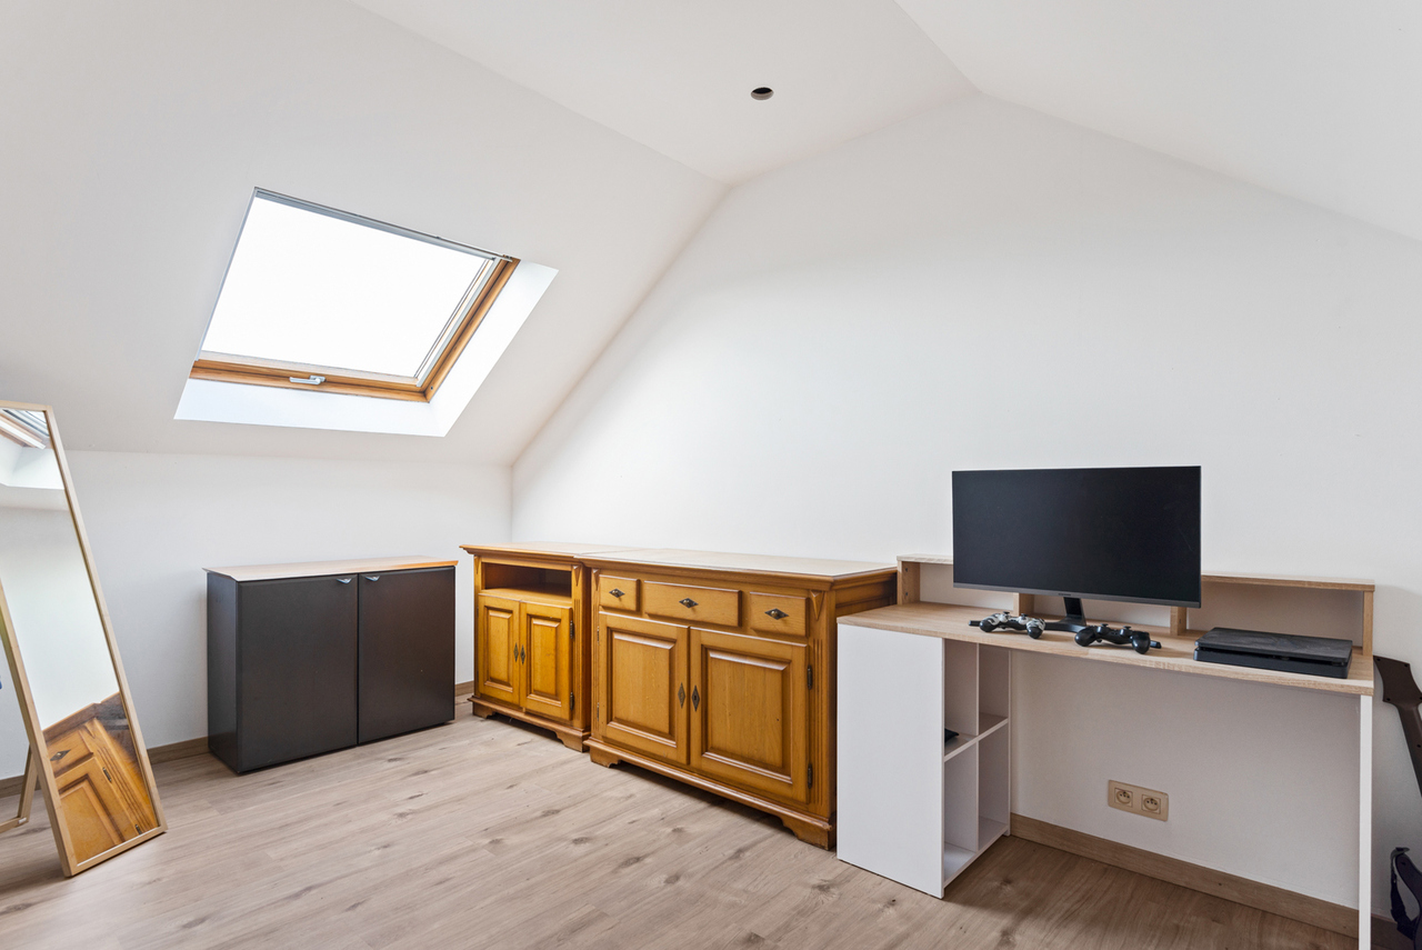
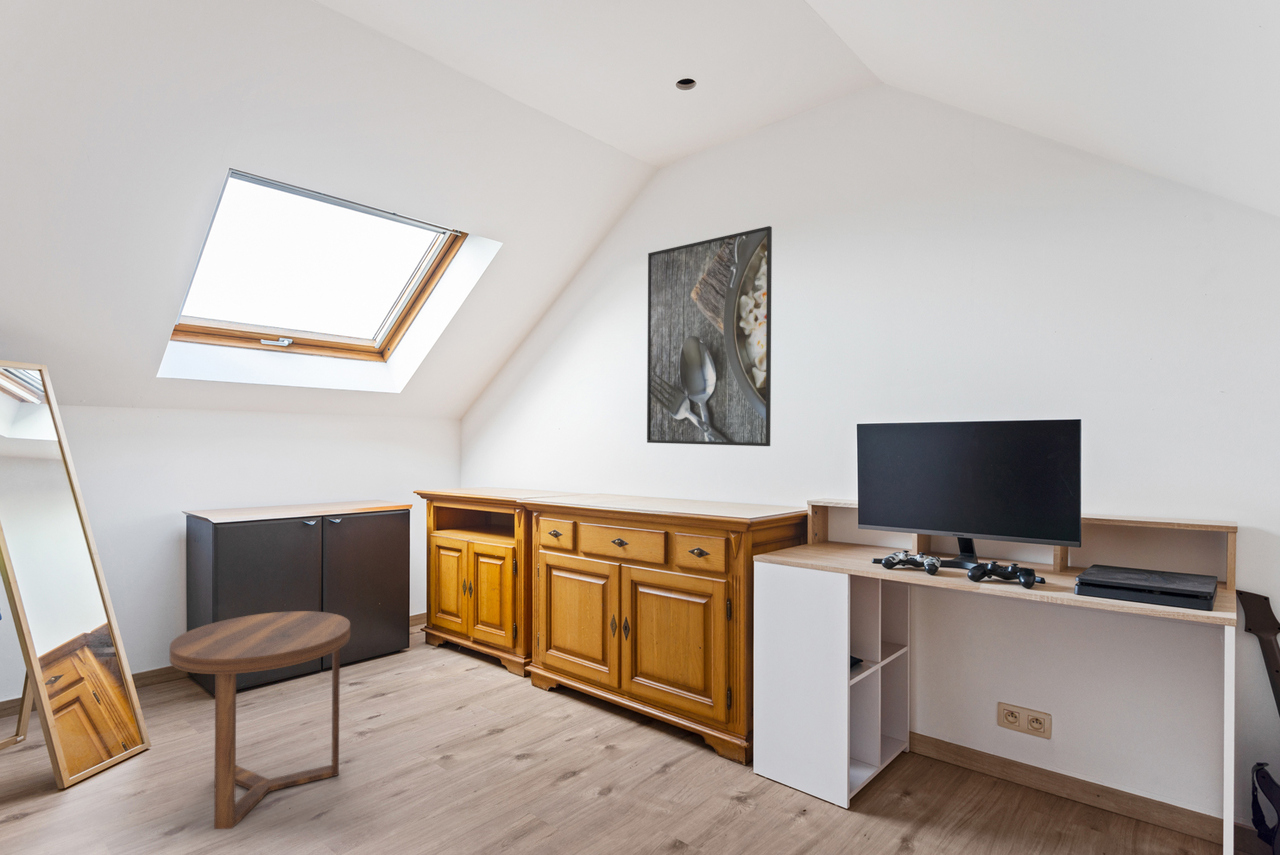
+ side table [169,610,351,830]
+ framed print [646,225,773,447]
